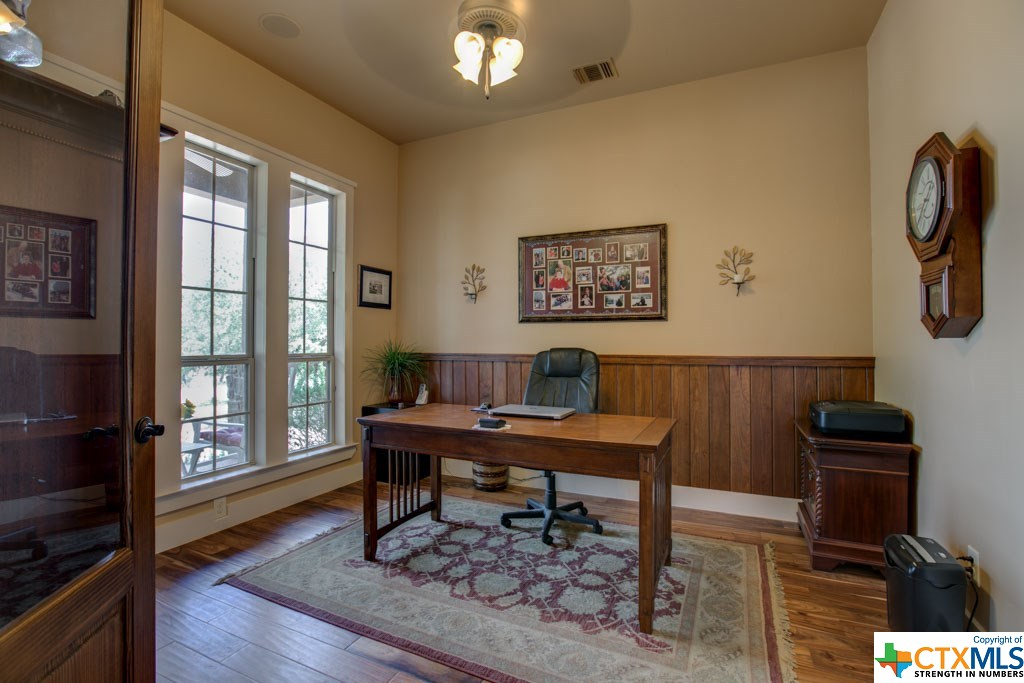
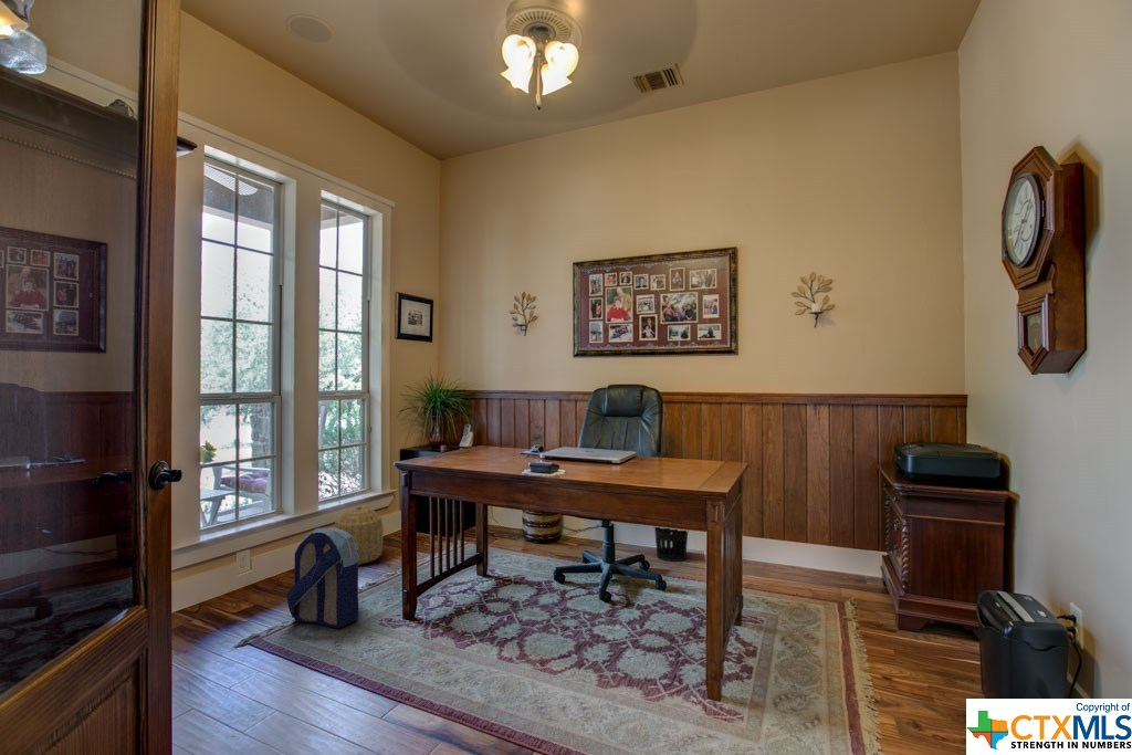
+ backpack [285,526,360,629]
+ basket [334,505,384,566]
+ wastebasket [653,526,689,563]
